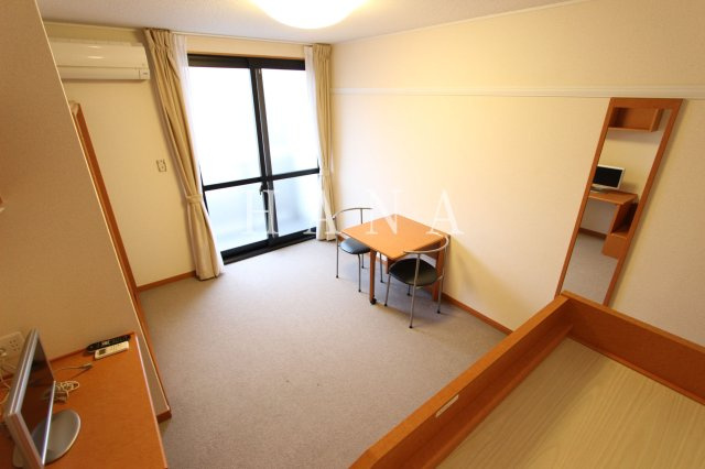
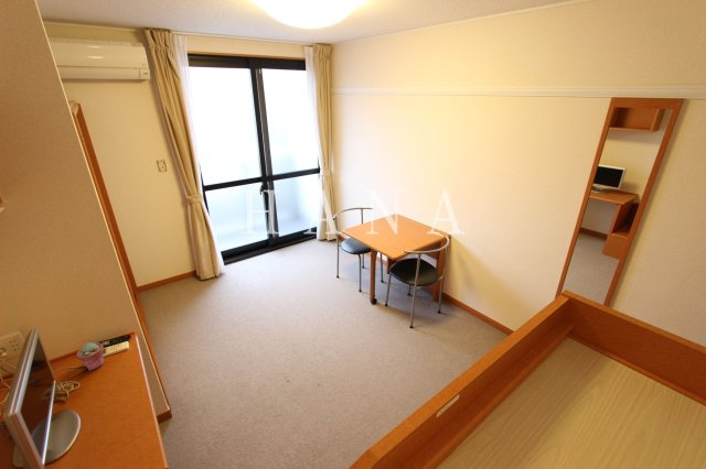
+ potted succulent [76,341,105,372]
